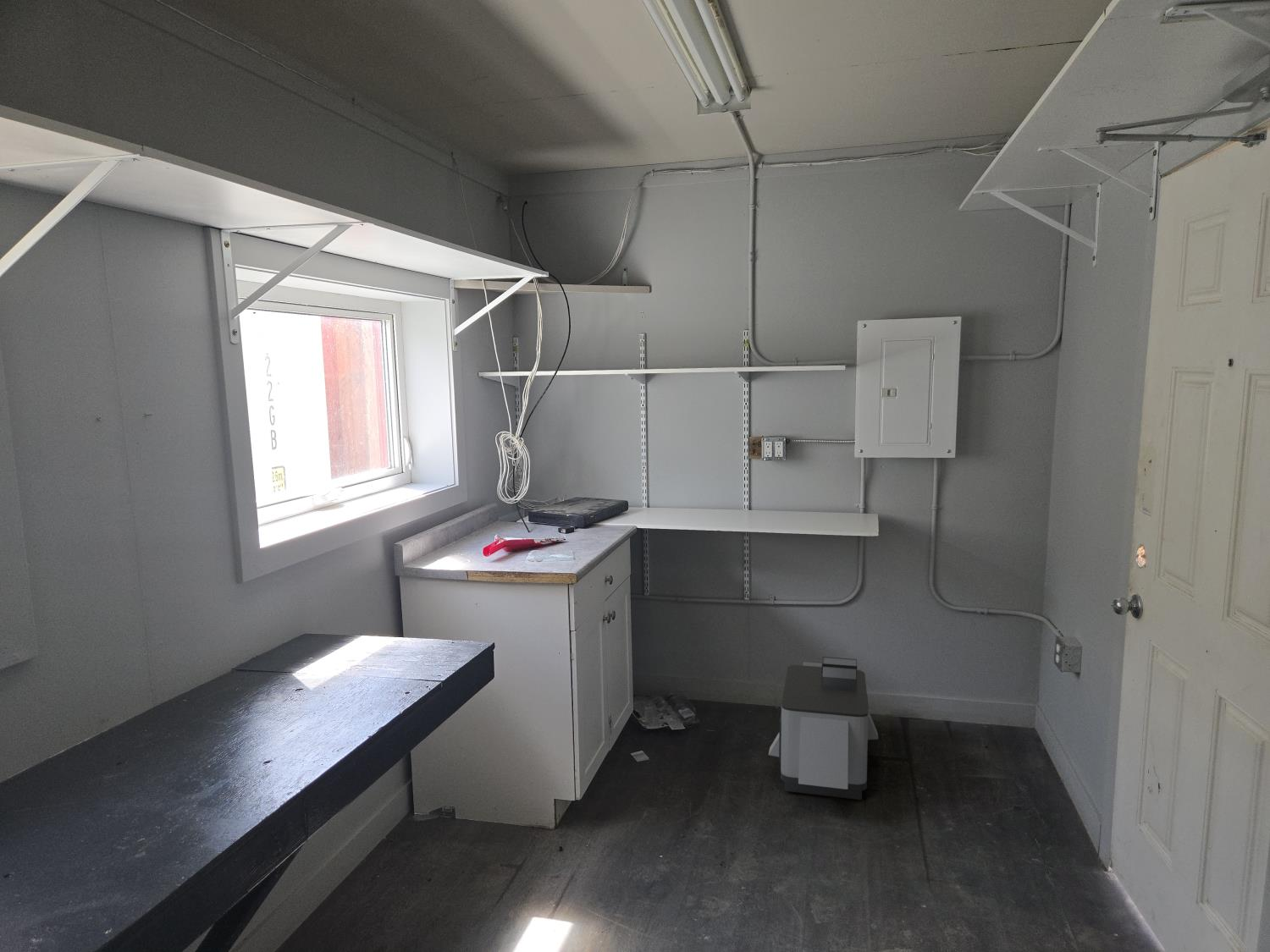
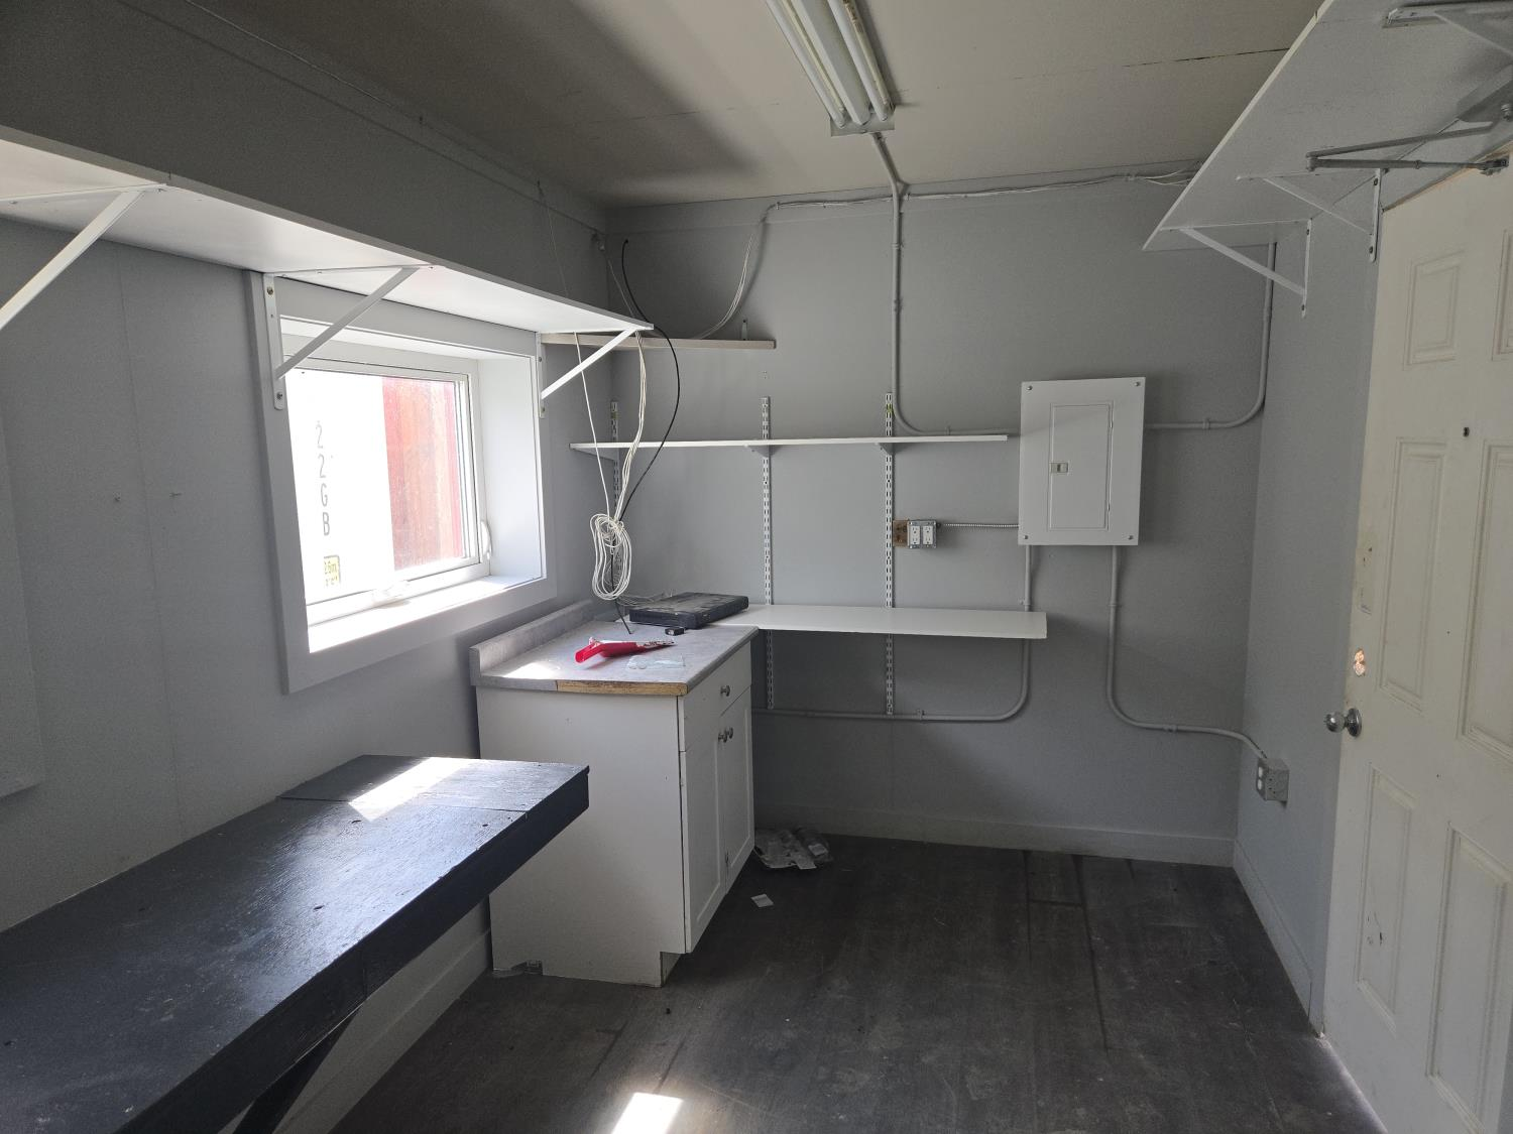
- trash can [768,656,879,801]
